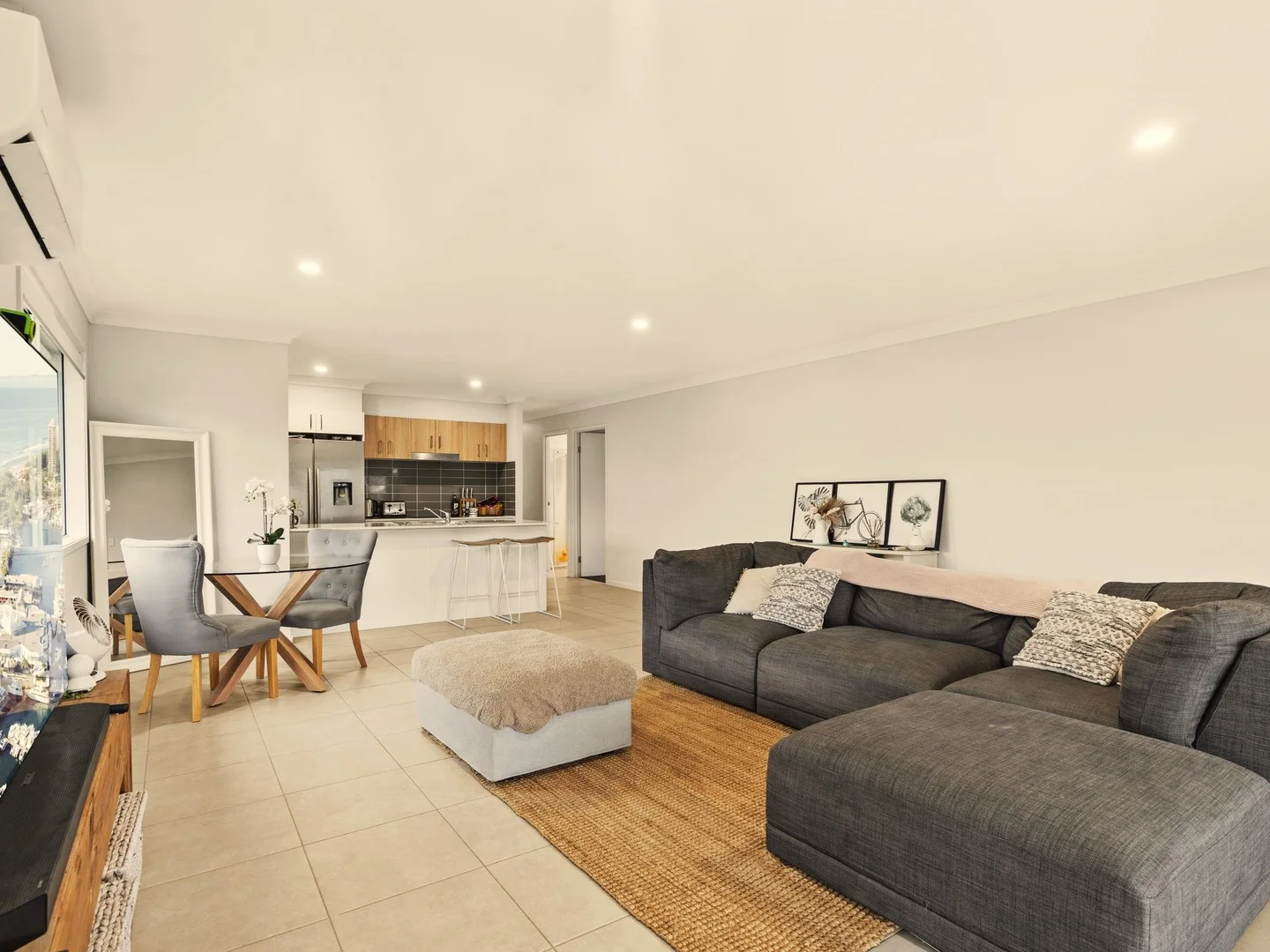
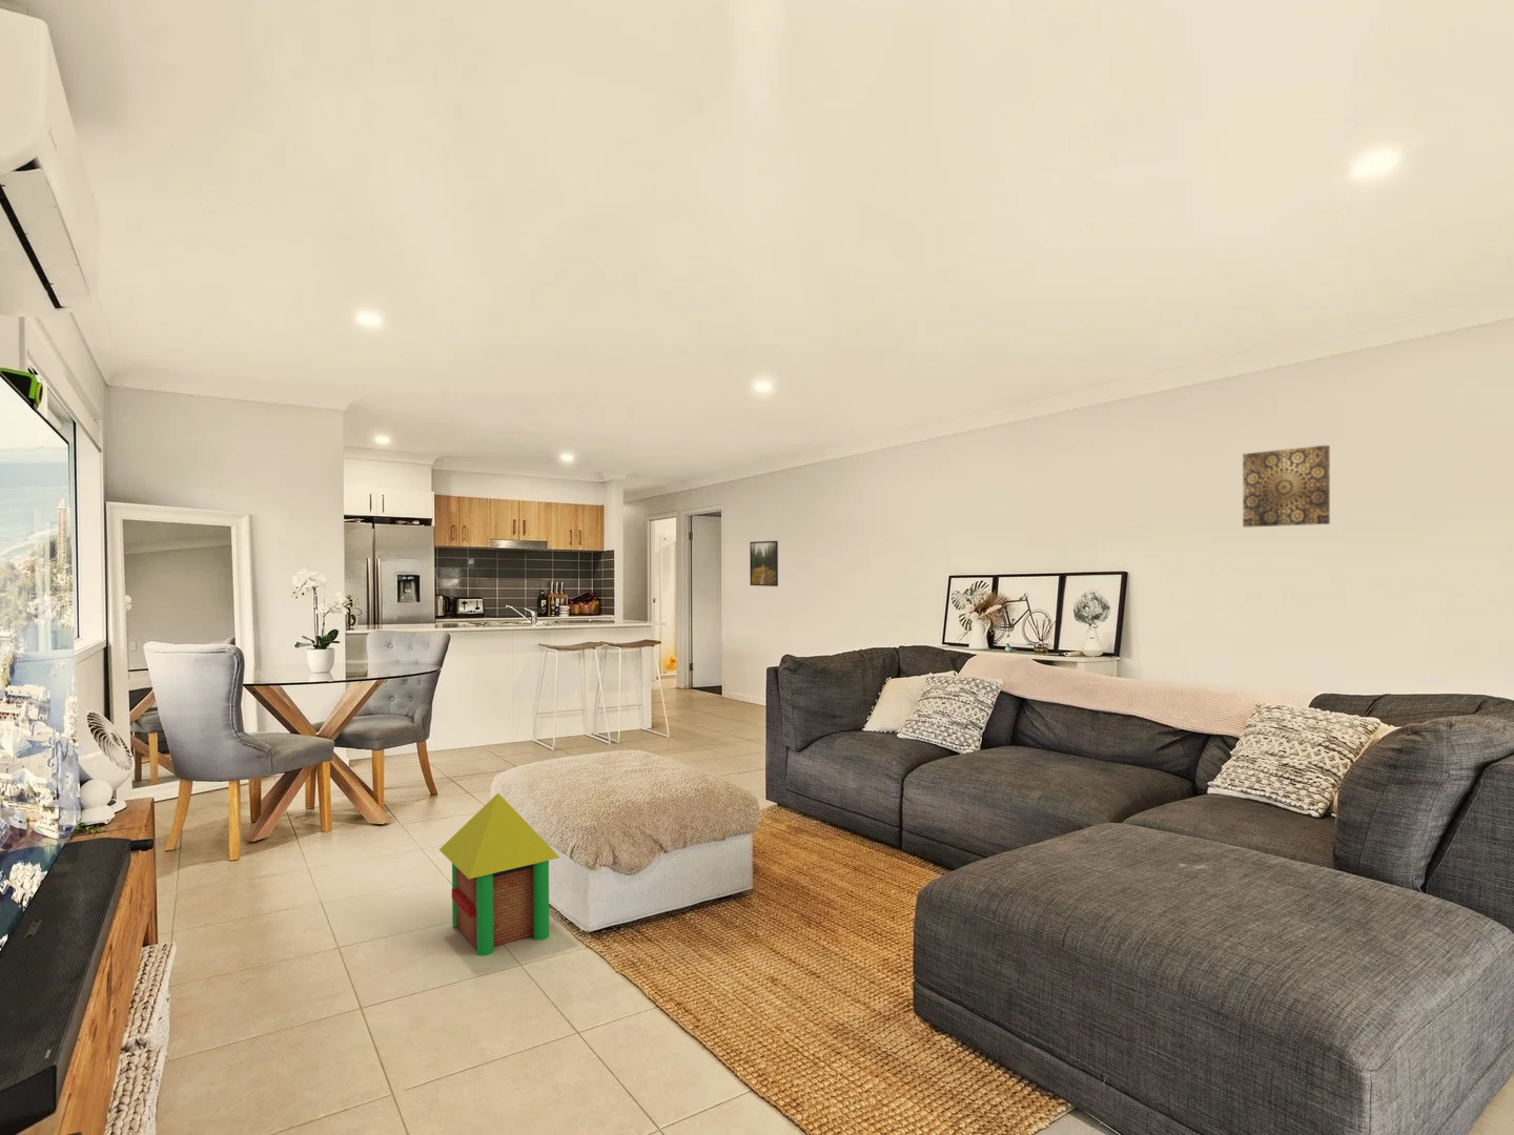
+ wall art [1242,445,1332,528]
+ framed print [749,540,780,588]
+ toy house [439,793,560,956]
